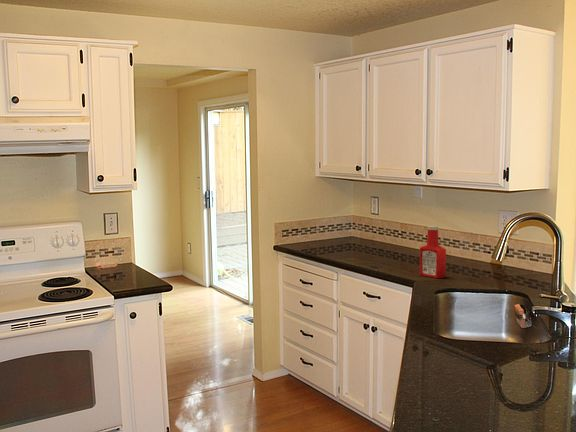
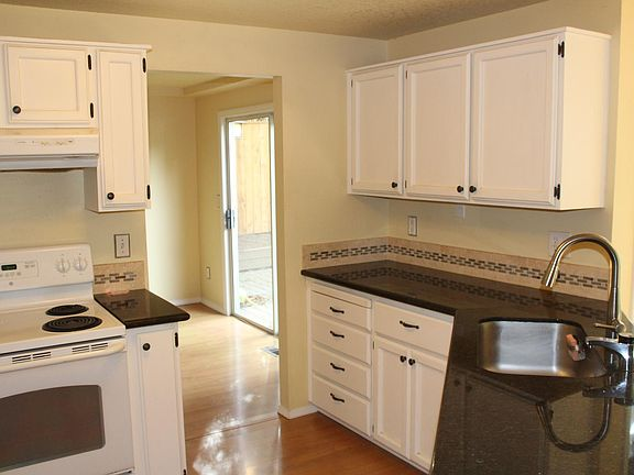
- soap bottle [419,225,447,279]
